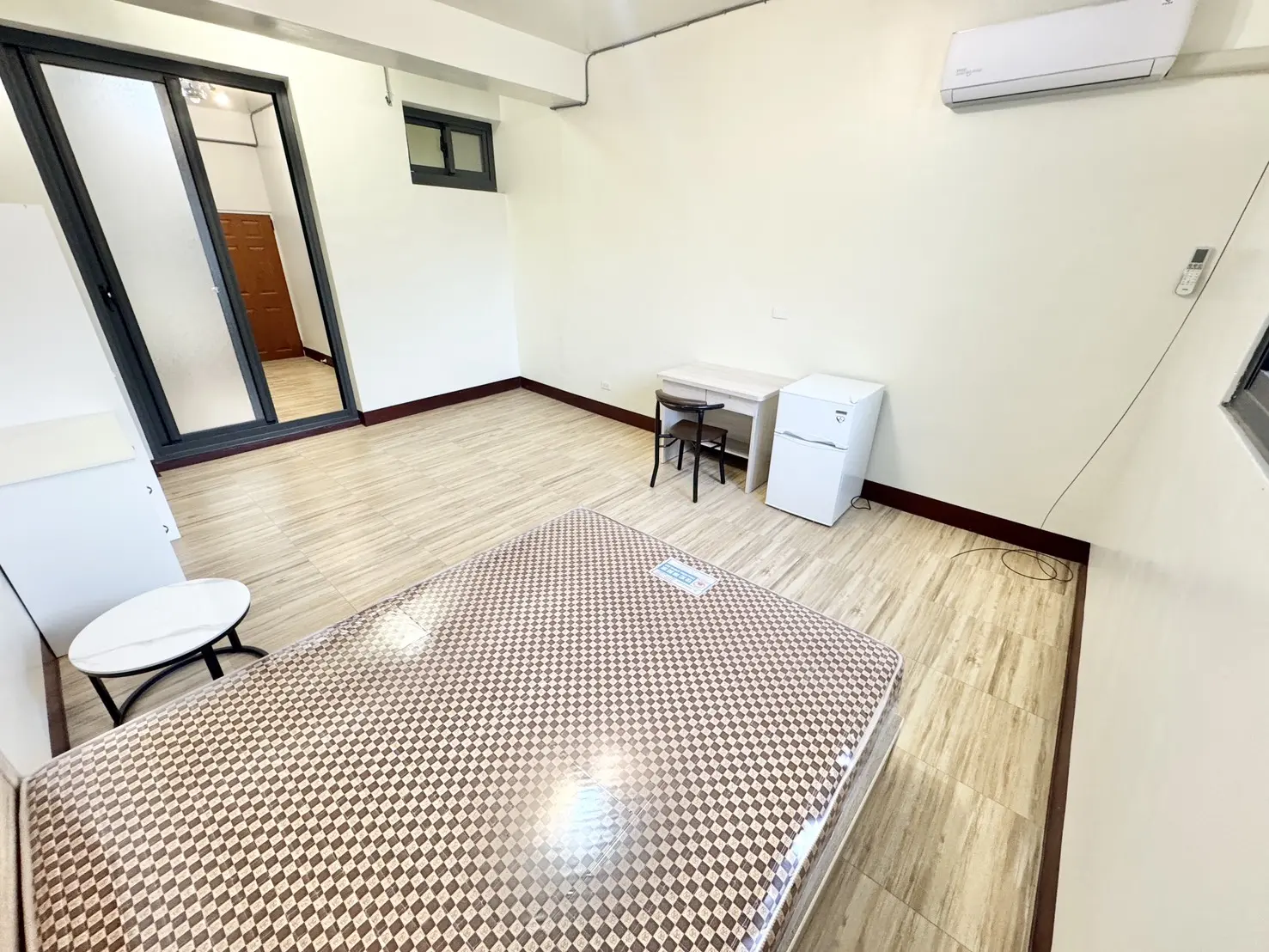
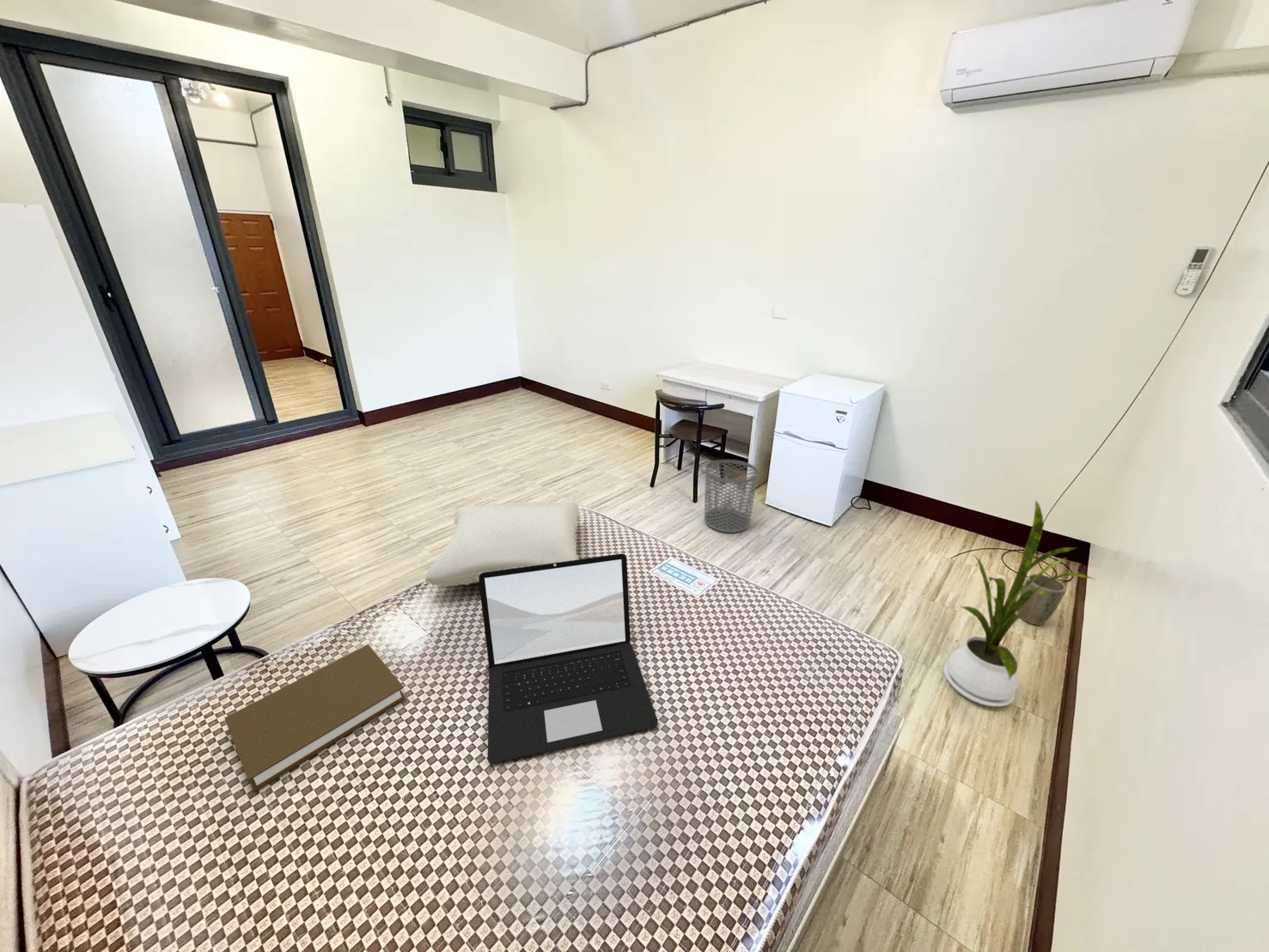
+ book [223,644,407,792]
+ pillow [424,501,581,588]
+ house plant [943,500,1095,707]
+ waste bin [704,459,760,534]
+ laptop [478,552,658,764]
+ plant pot [1017,573,1067,626]
